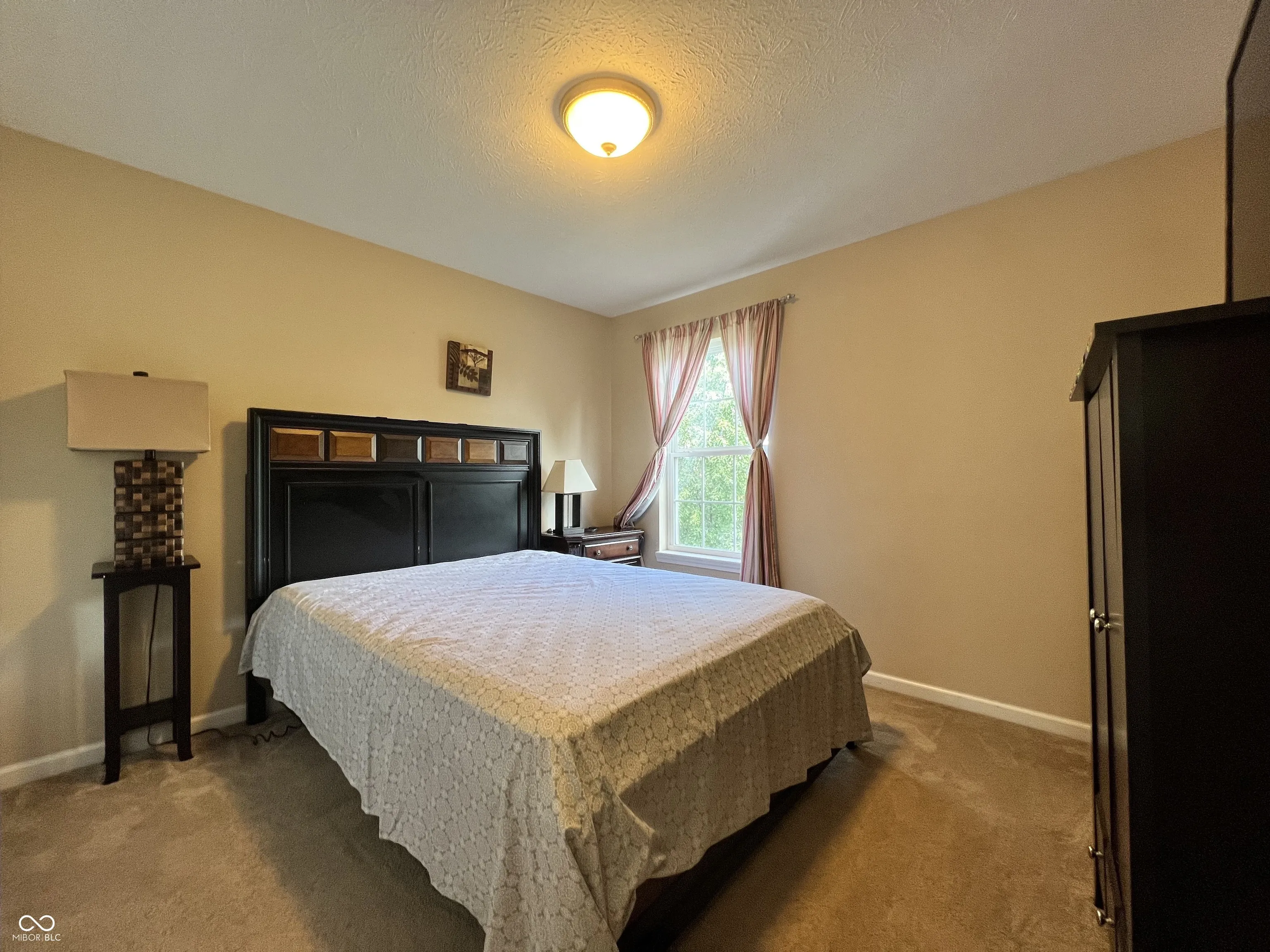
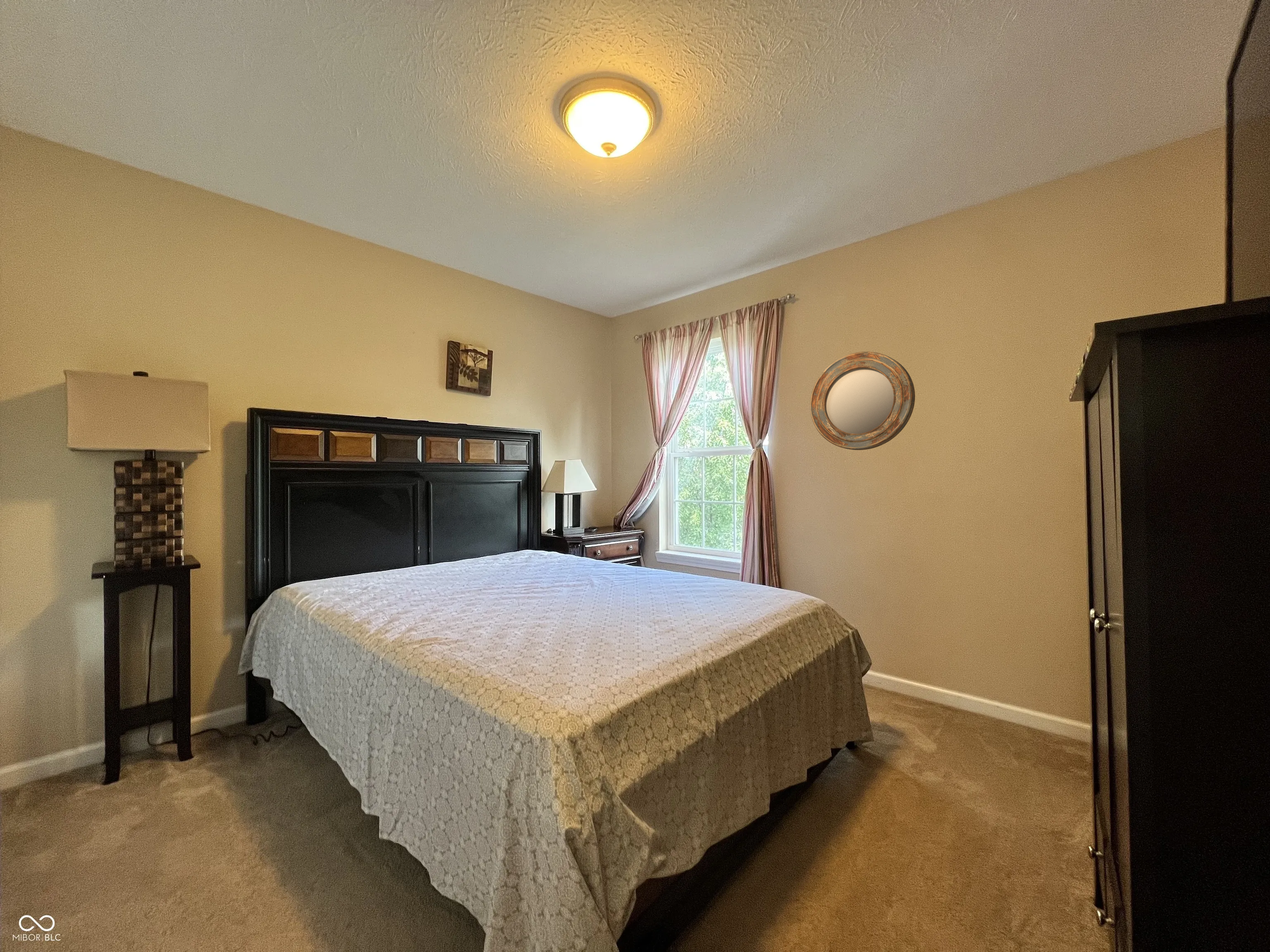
+ home mirror [809,351,915,450]
